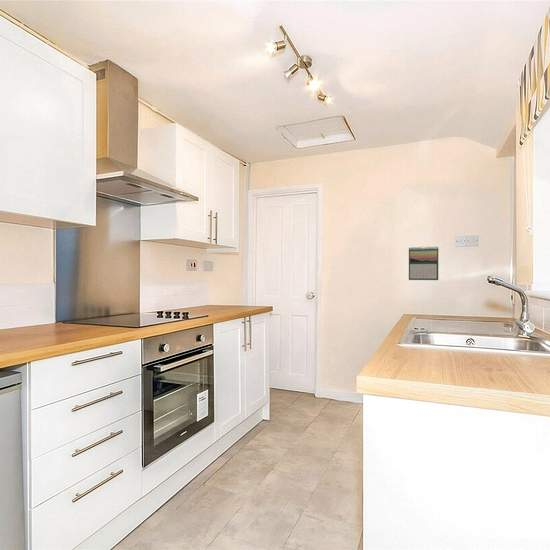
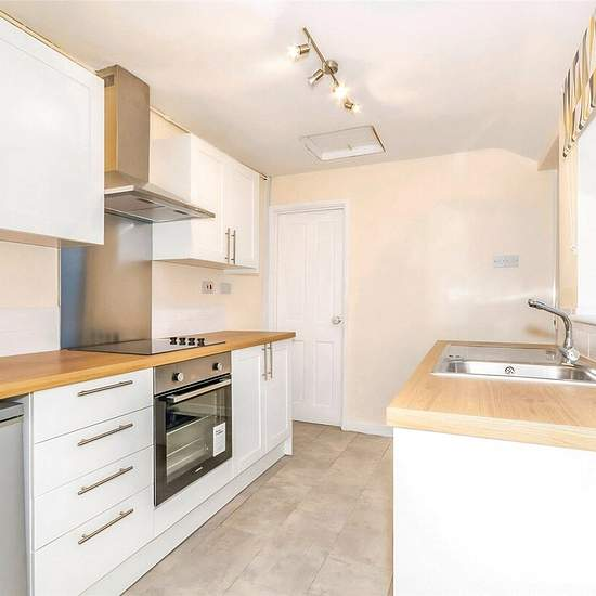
- calendar [408,246,439,281]
